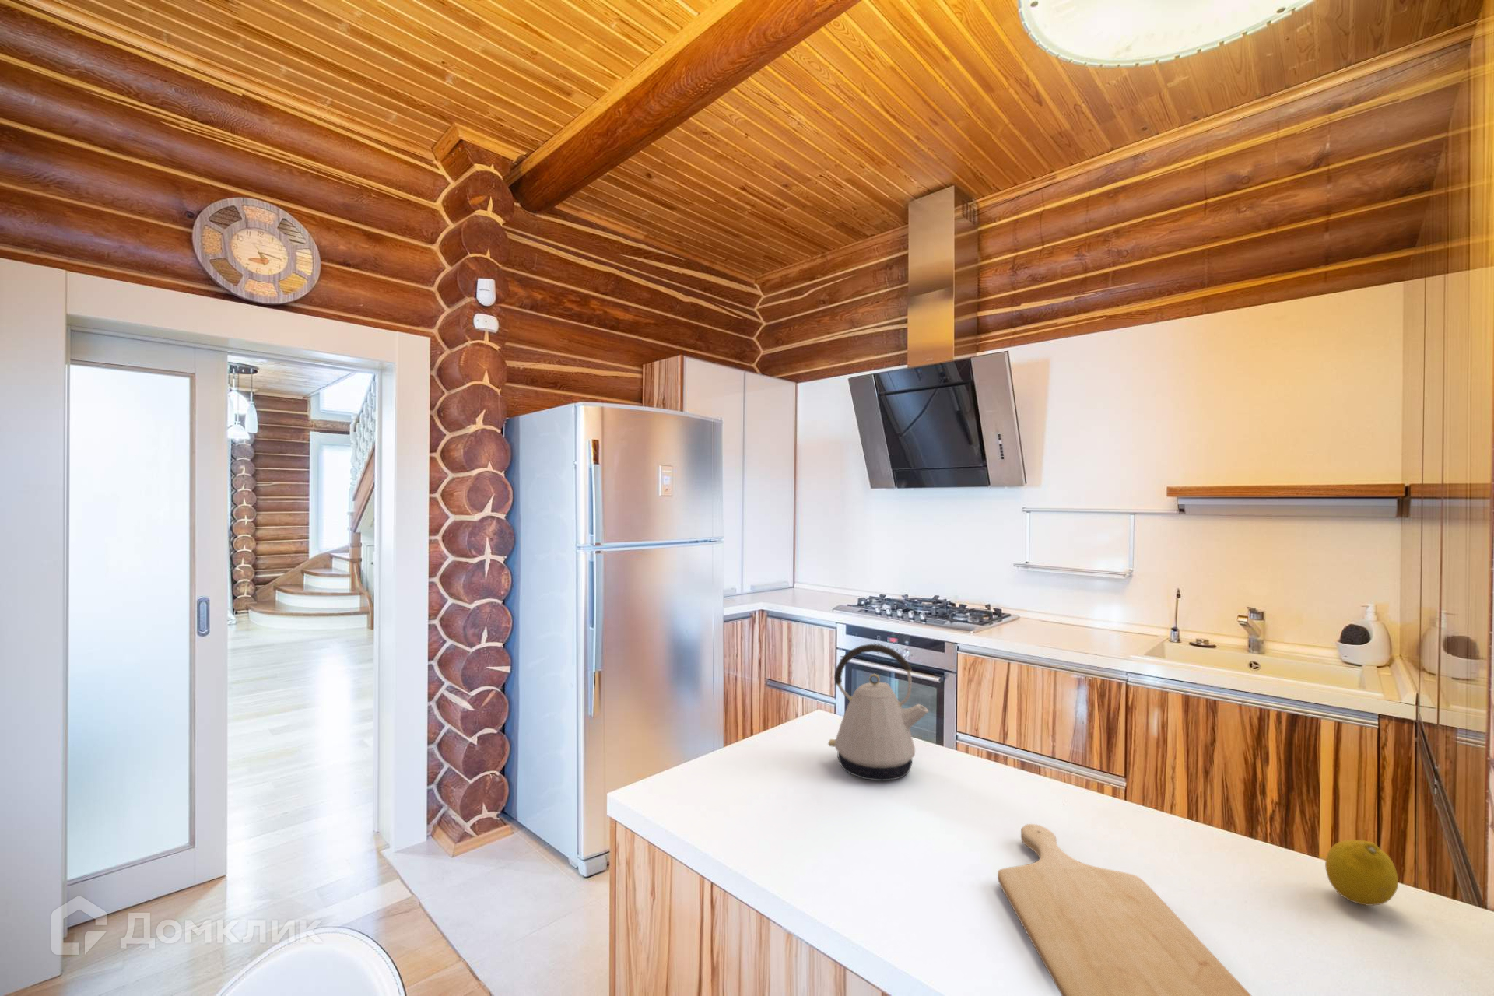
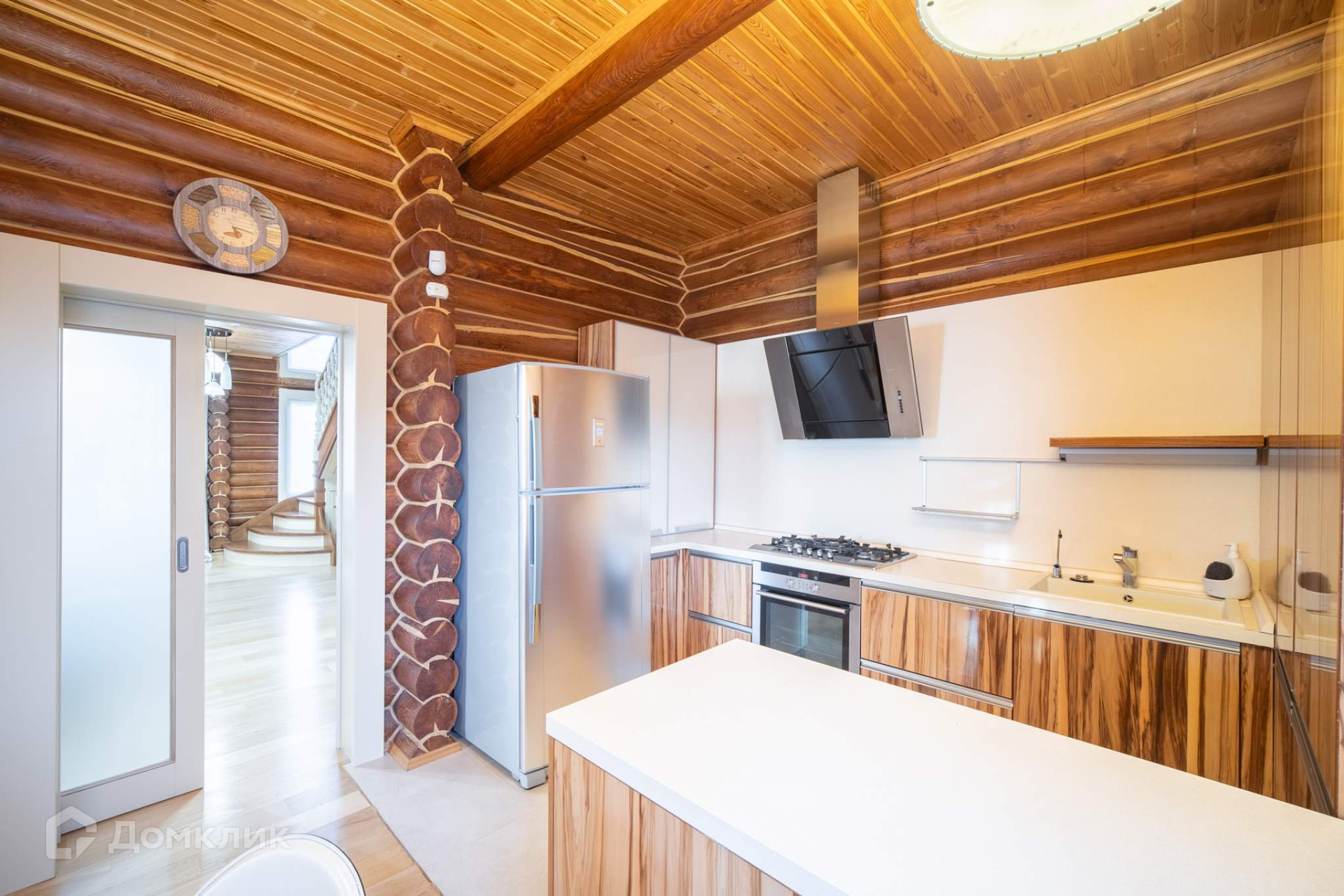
- kettle [827,643,929,781]
- fruit [1324,839,1400,907]
- chopping board [997,824,1252,996]
